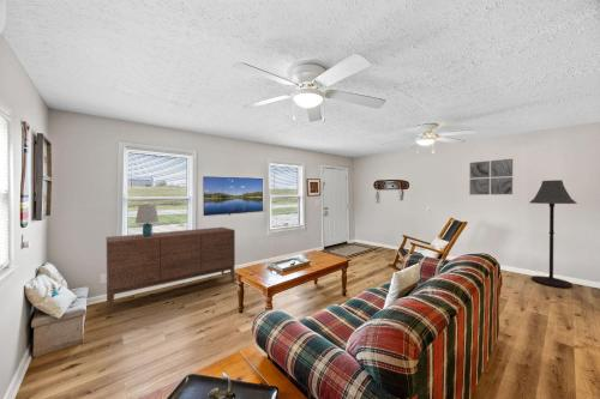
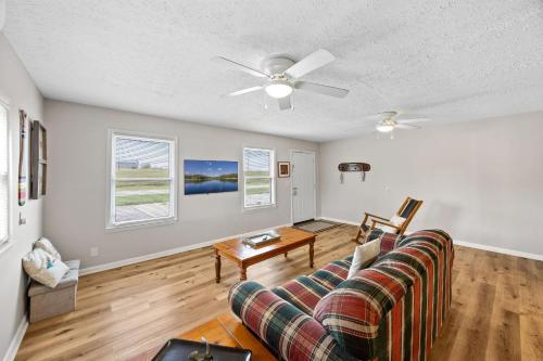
- lamp [134,204,160,237]
- floor lamp [529,179,578,289]
- sideboard [106,226,236,314]
- wall art [468,158,514,197]
